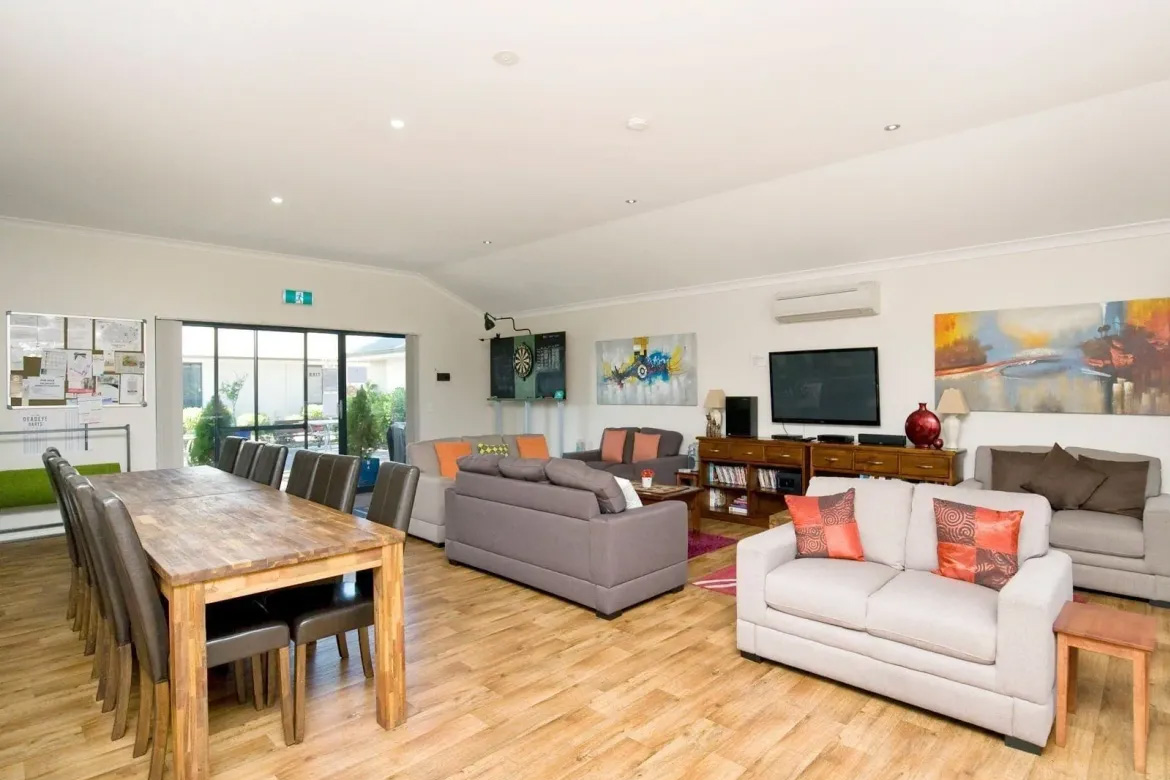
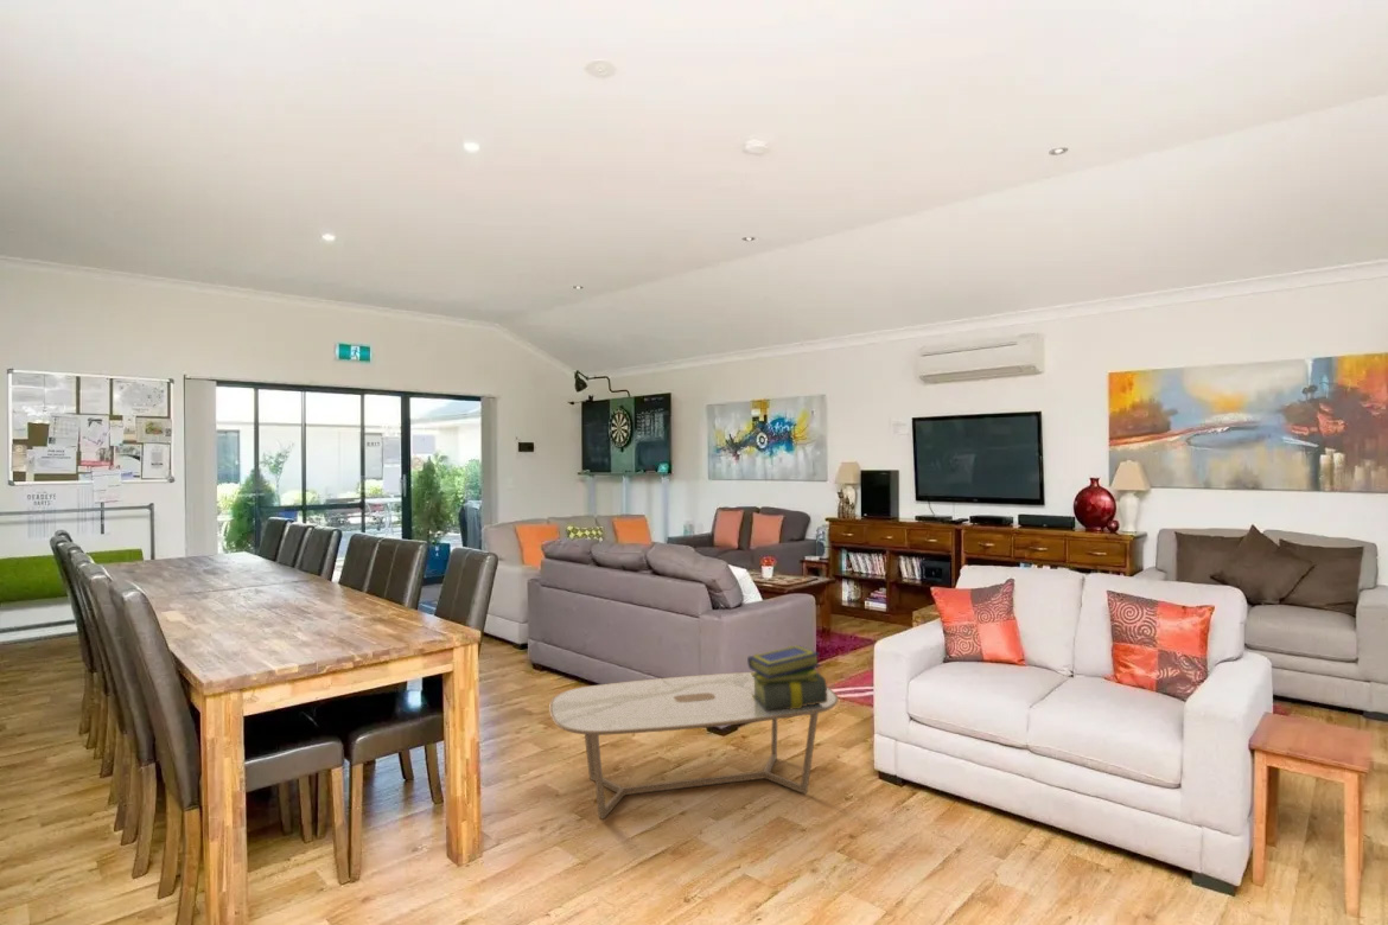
+ stack of books [746,644,828,710]
+ coffee table [548,671,840,821]
